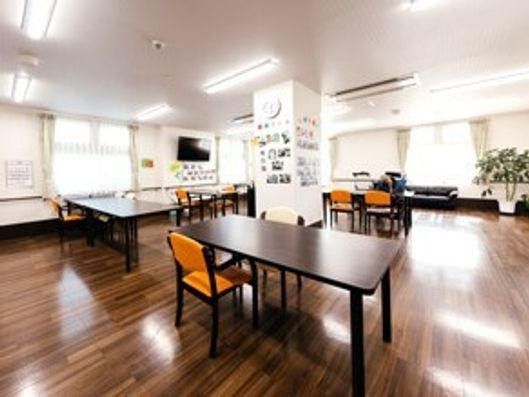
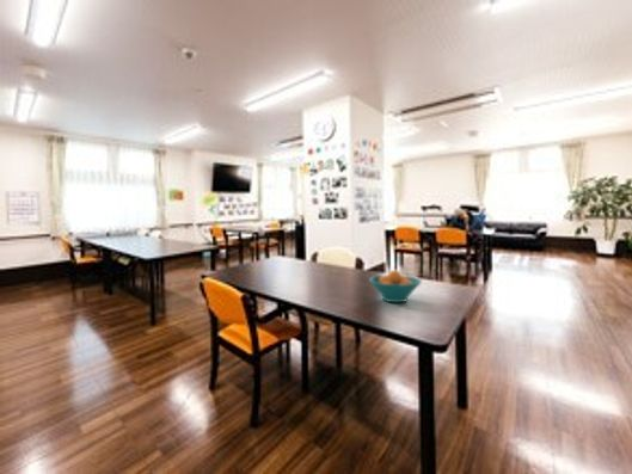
+ fruit bowl [368,269,423,303]
